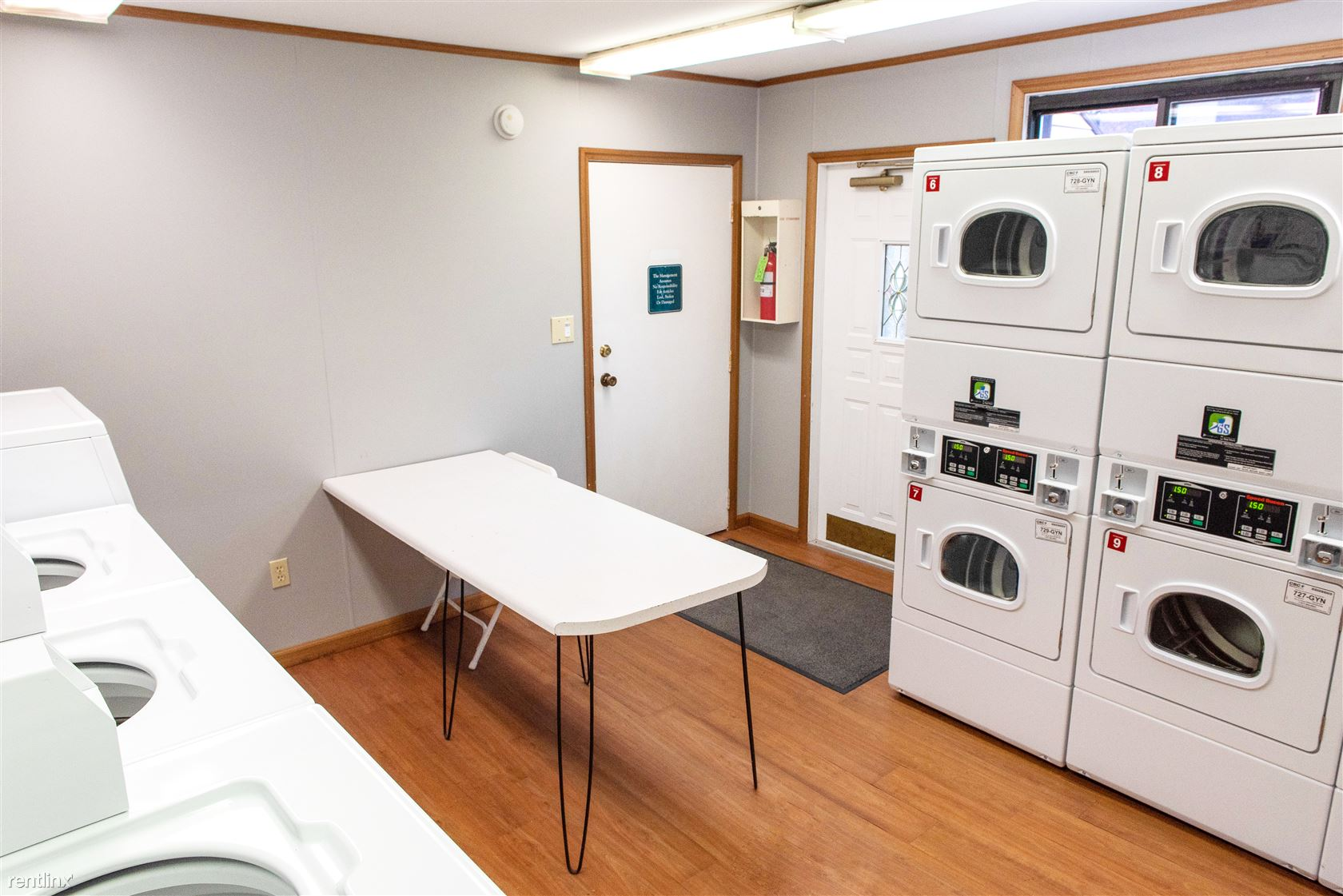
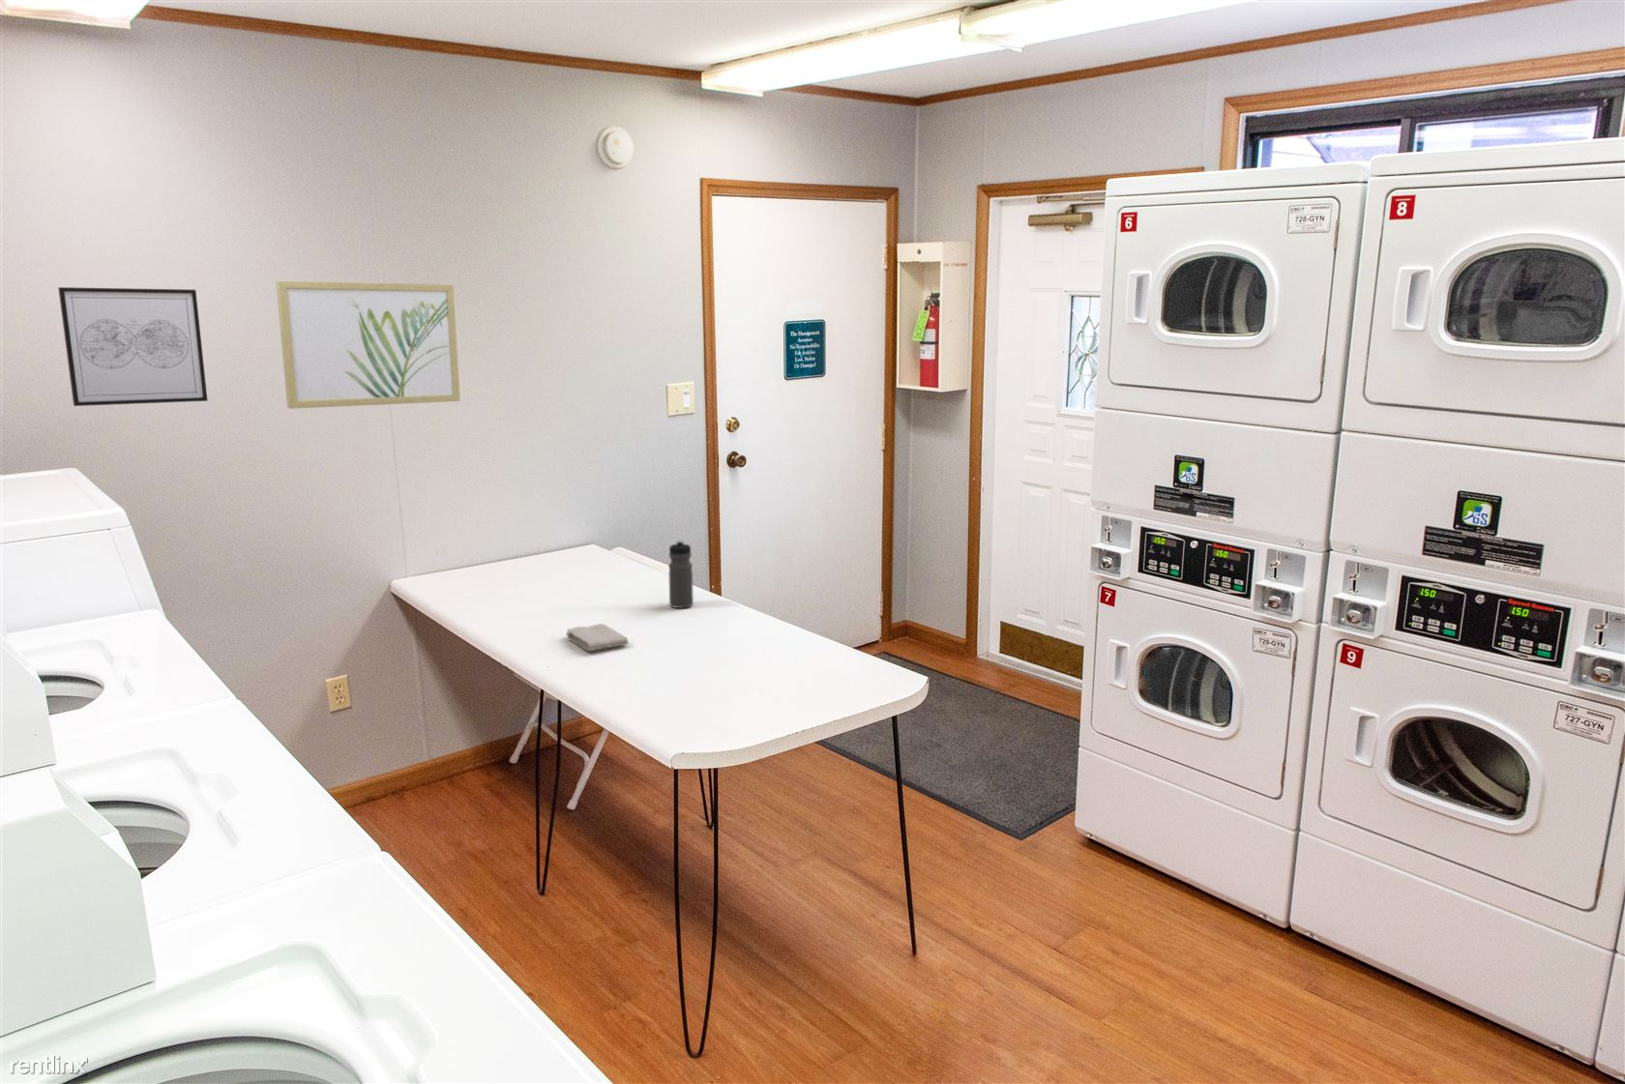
+ washcloth [565,623,629,652]
+ water bottle [668,540,695,610]
+ wall art [57,287,209,406]
+ wall art [275,279,461,410]
